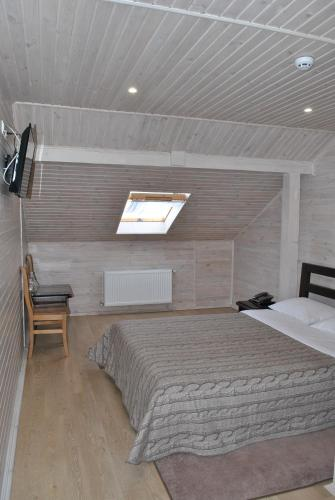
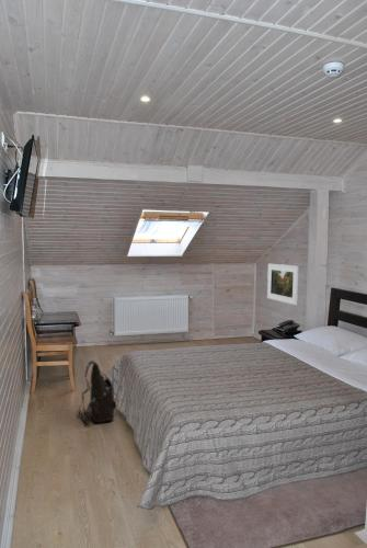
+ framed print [266,263,299,306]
+ shoulder bag [78,359,118,425]
